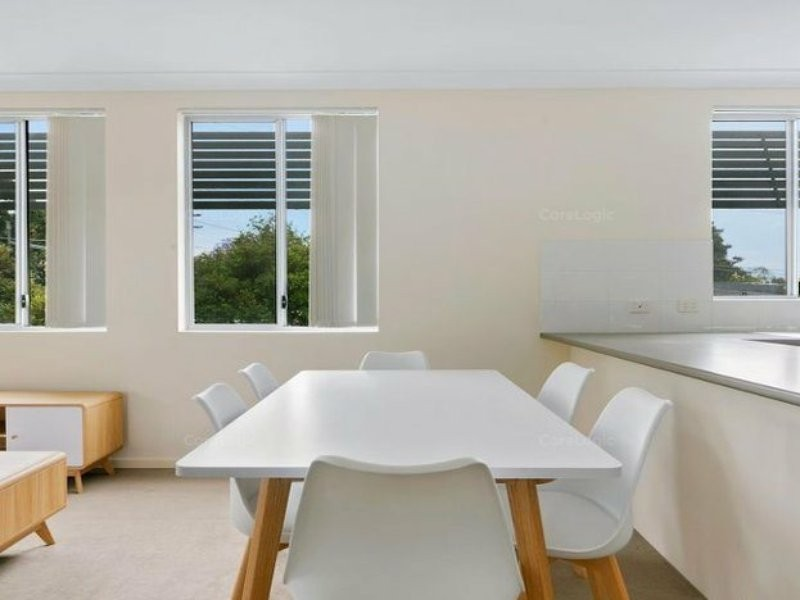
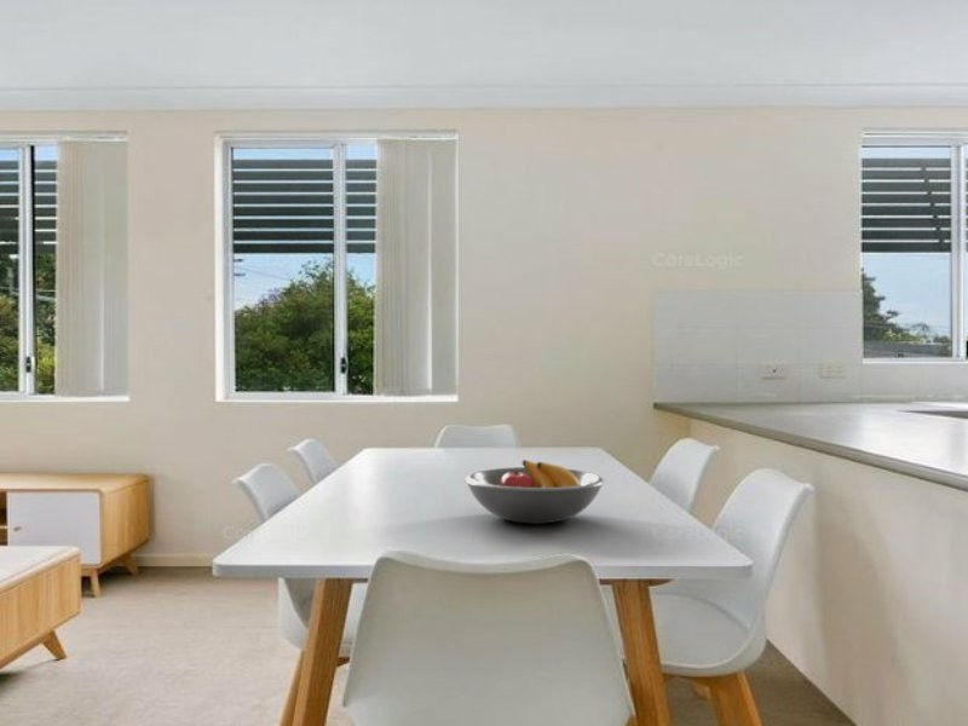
+ fruit bowl [465,459,605,525]
